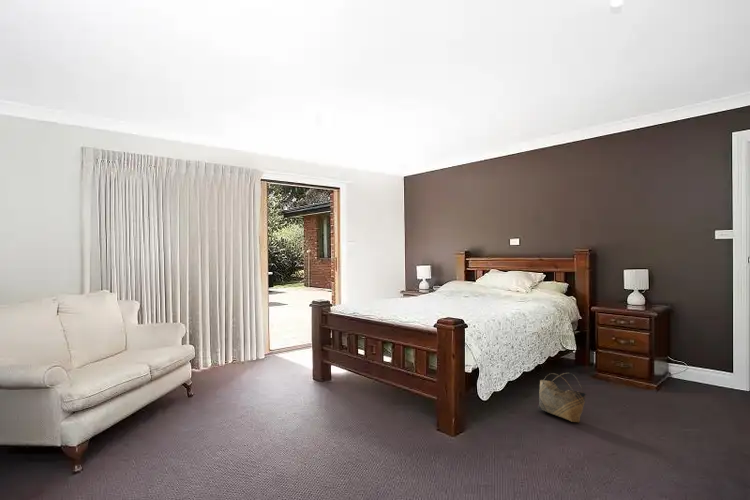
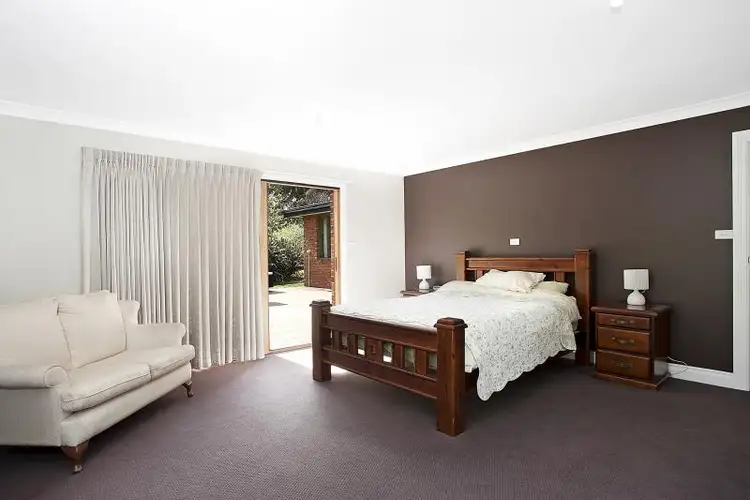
- basket [537,372,587,423]
